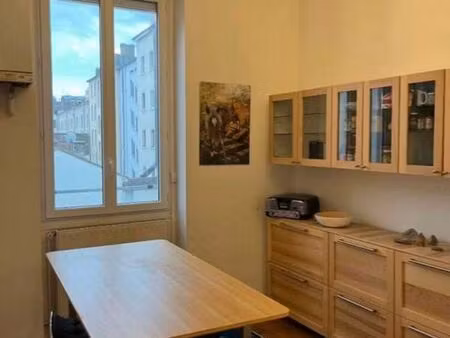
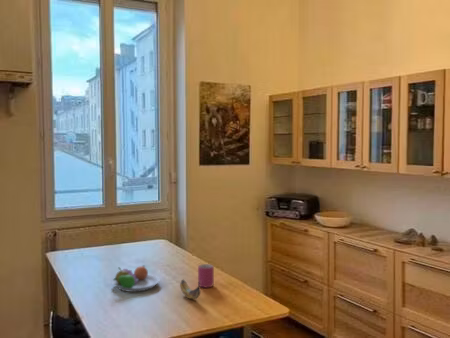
+ mug [197,263,215,289]
+ banana [179,279,202,300]
+ fruit bowl [112,265,161,293]
